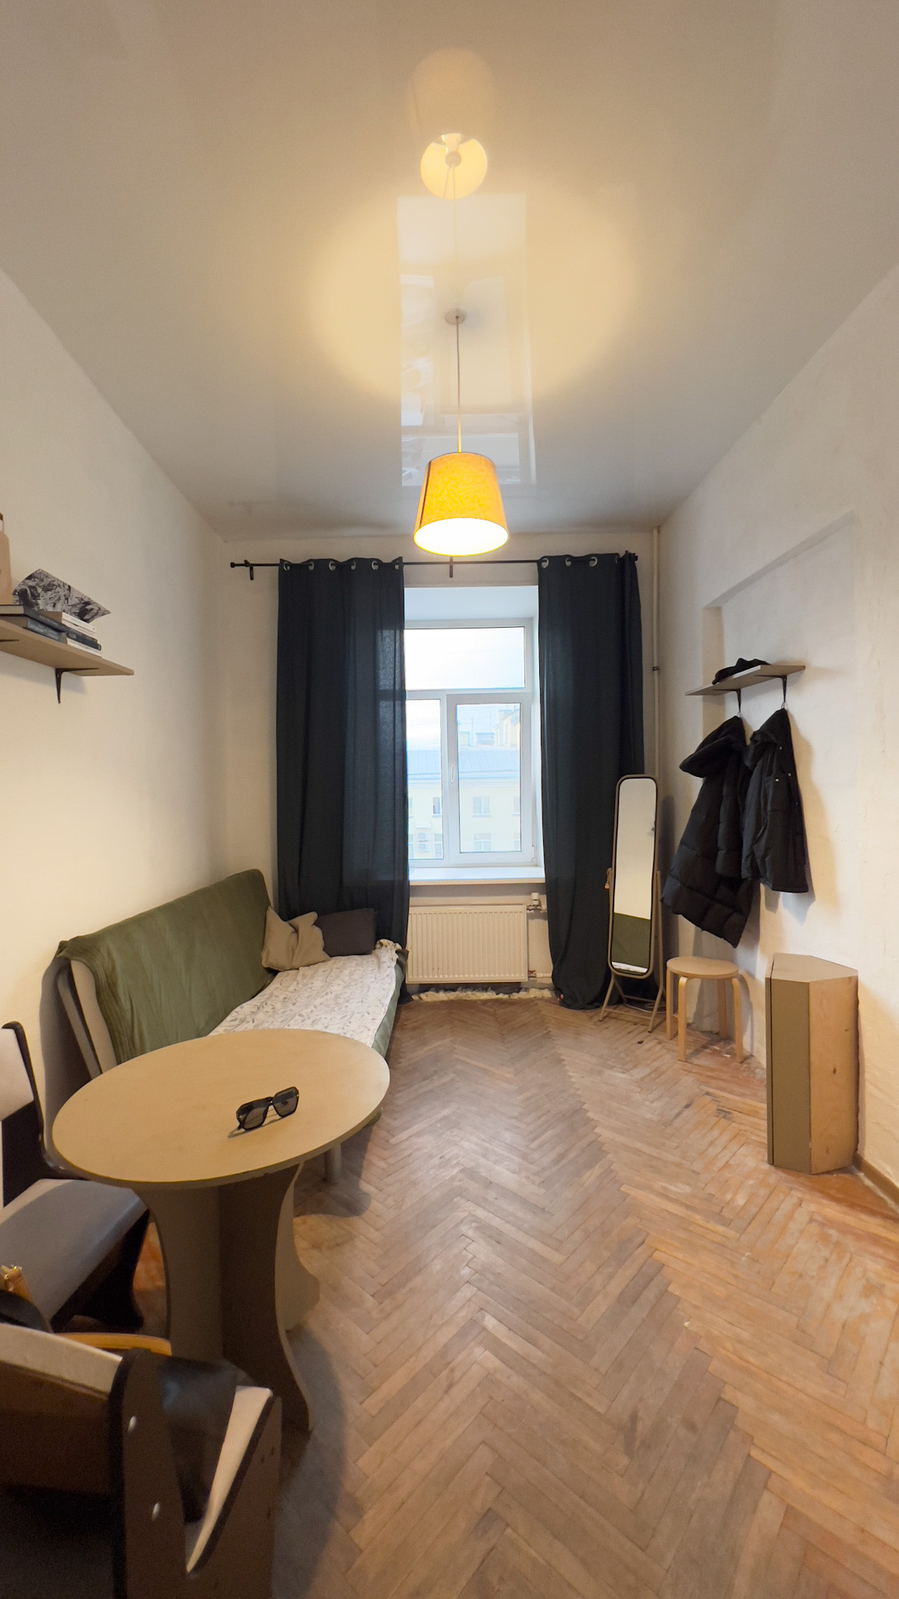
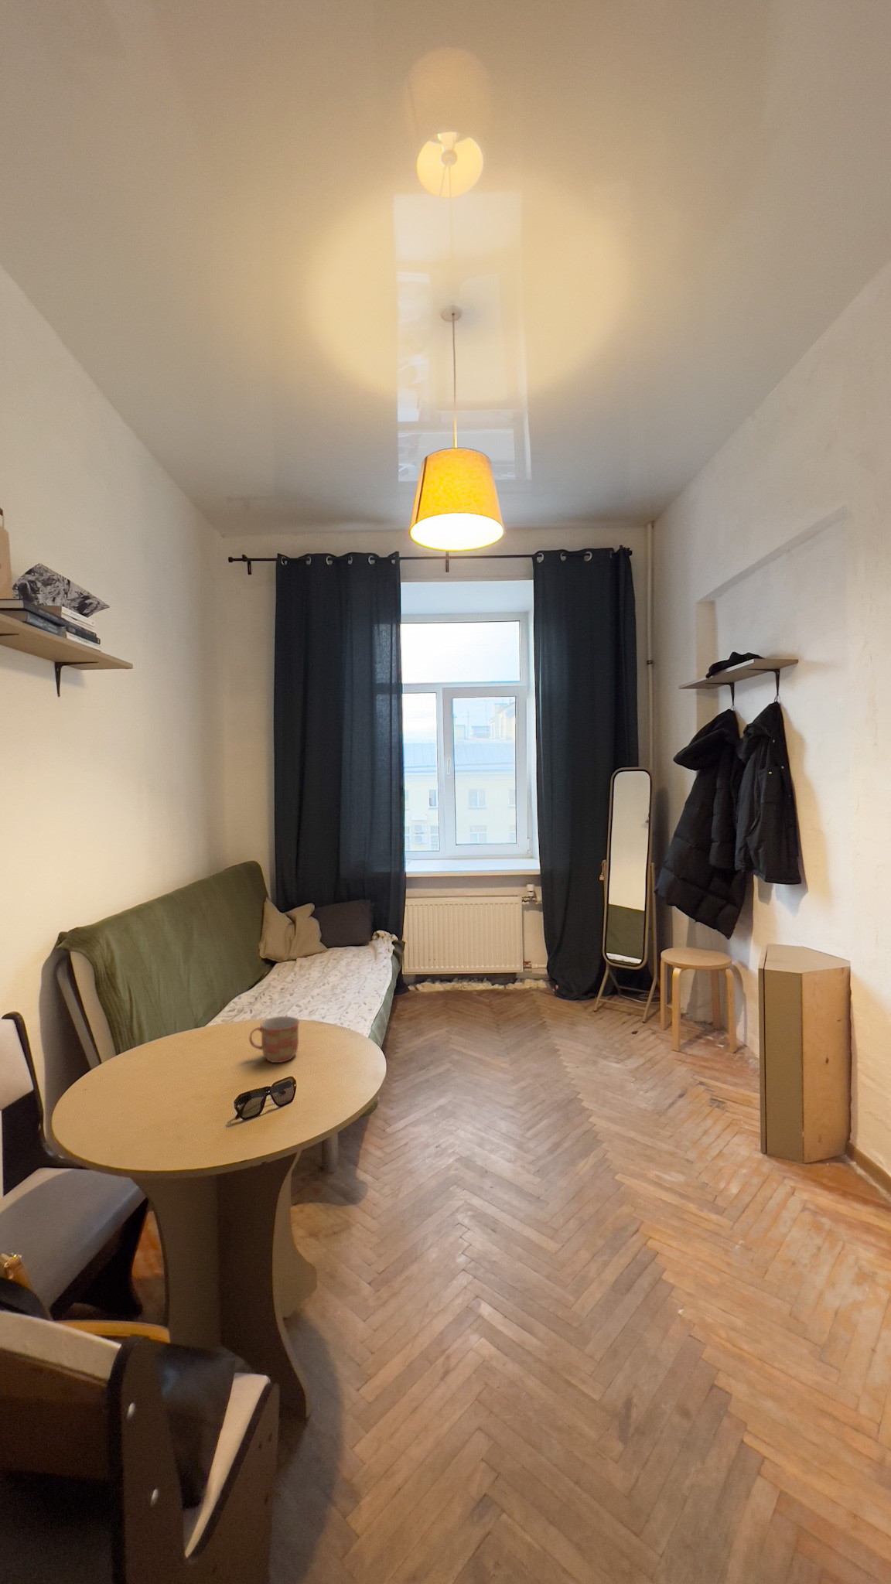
+ mug [248,1015,300,1064]
